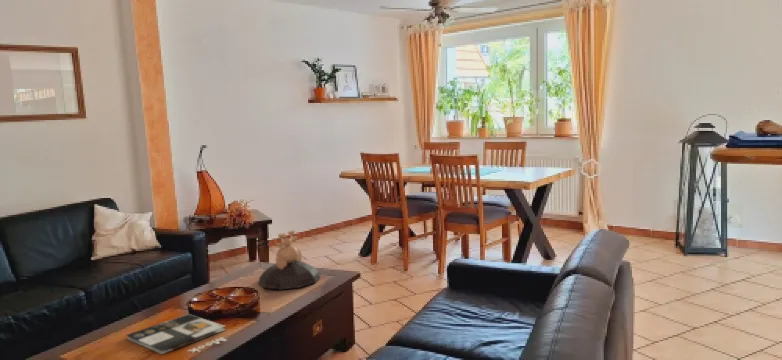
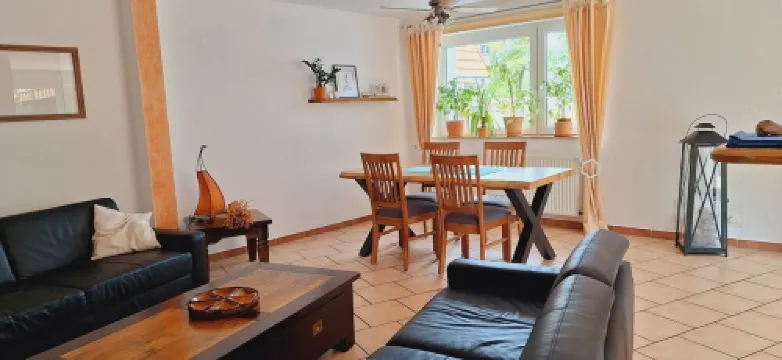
- decorative bowl [257,229,321,291]
- magazine [125,313,228,355]
